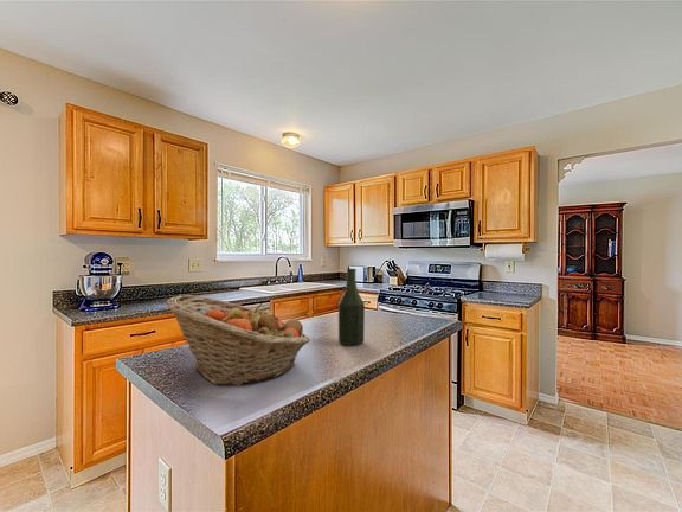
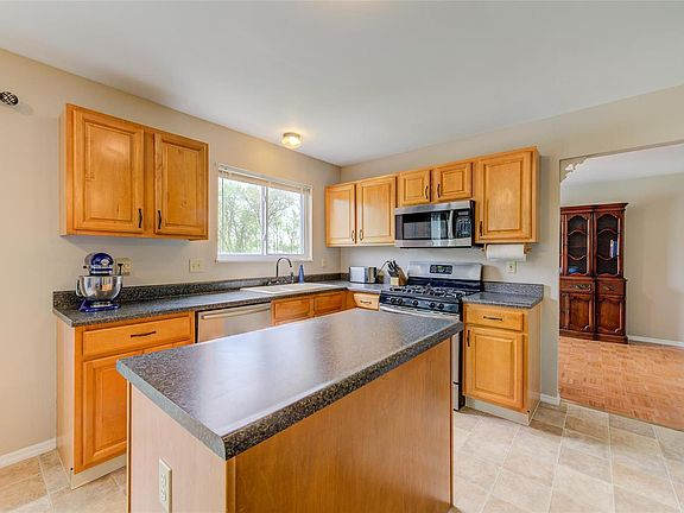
- bottle [337,268,366,346]
- fruit basket [166,294,311,386]
